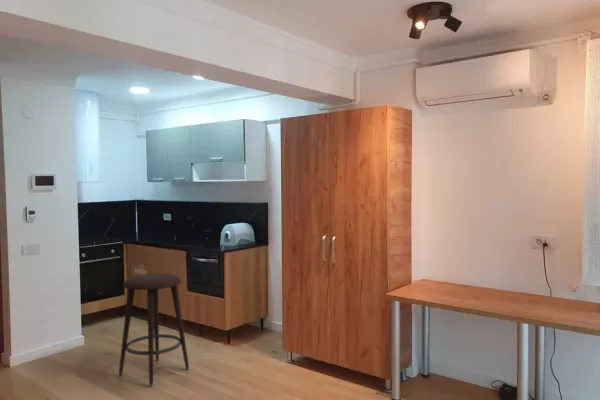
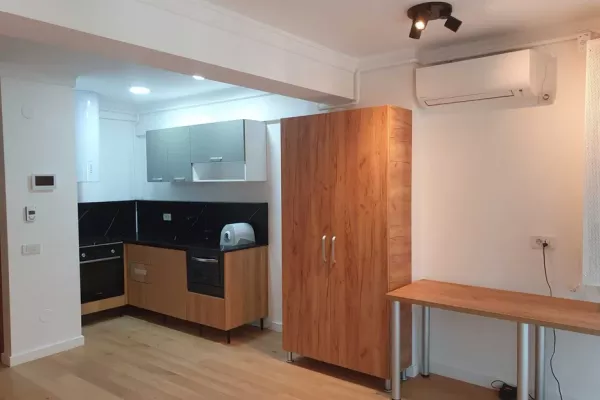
- stool [118,272,190,387]
